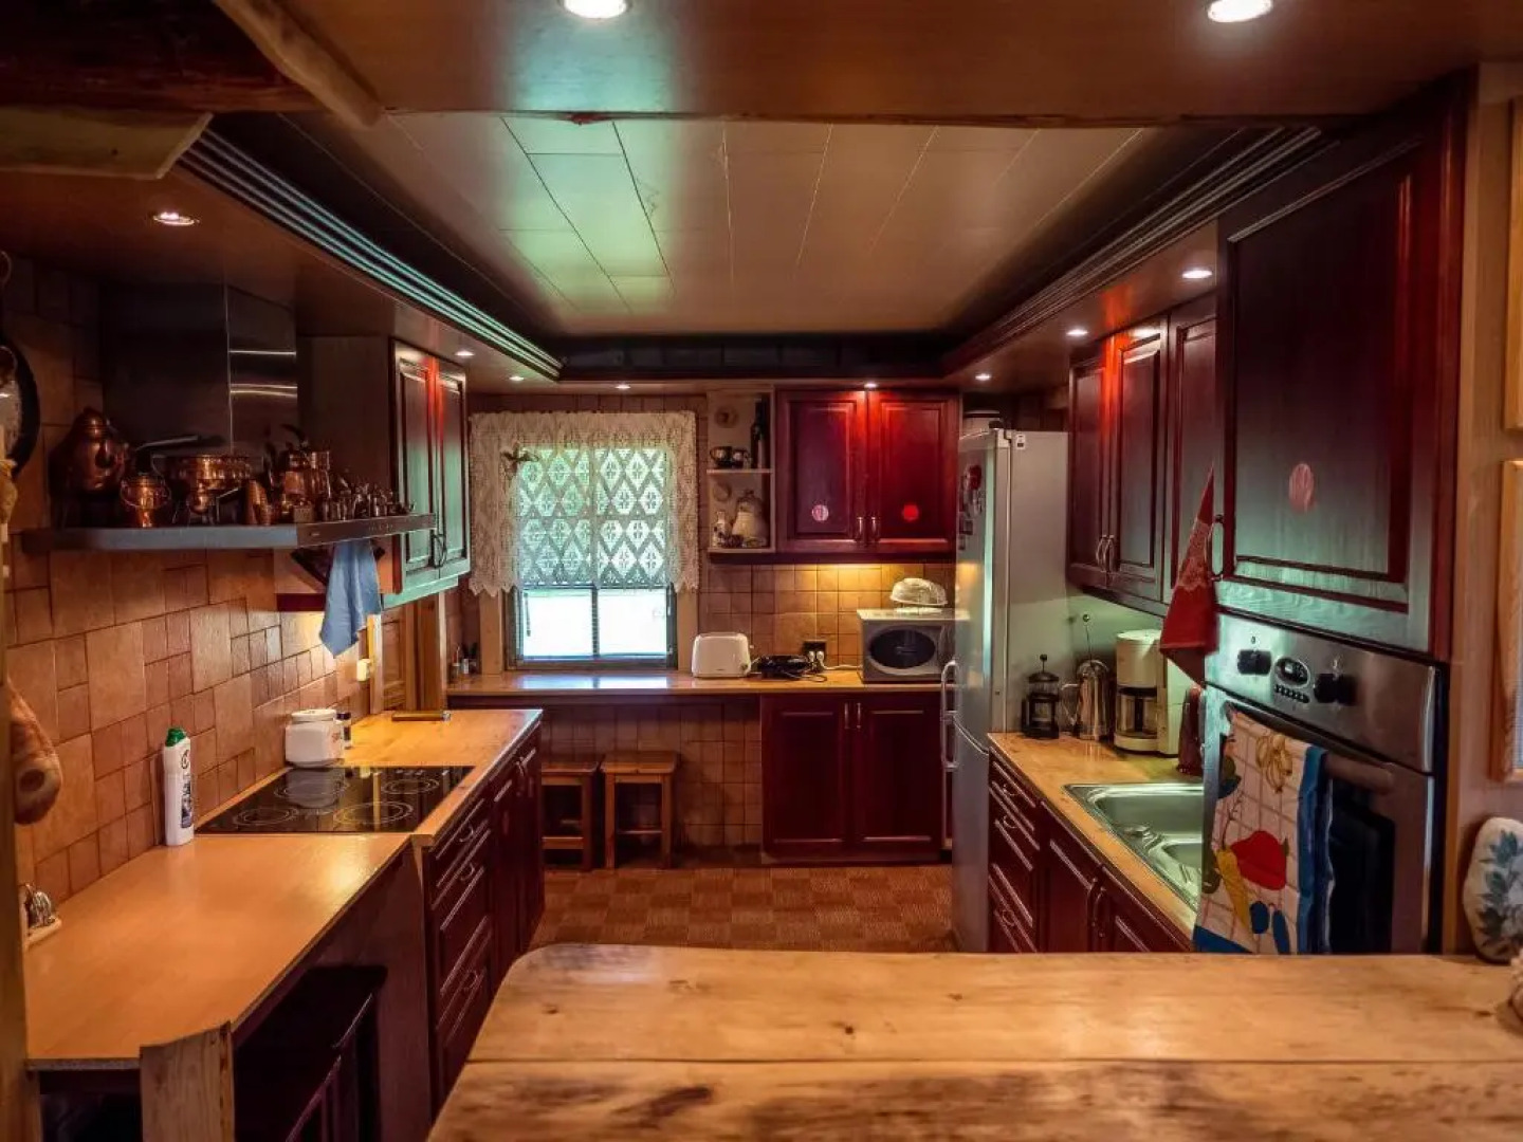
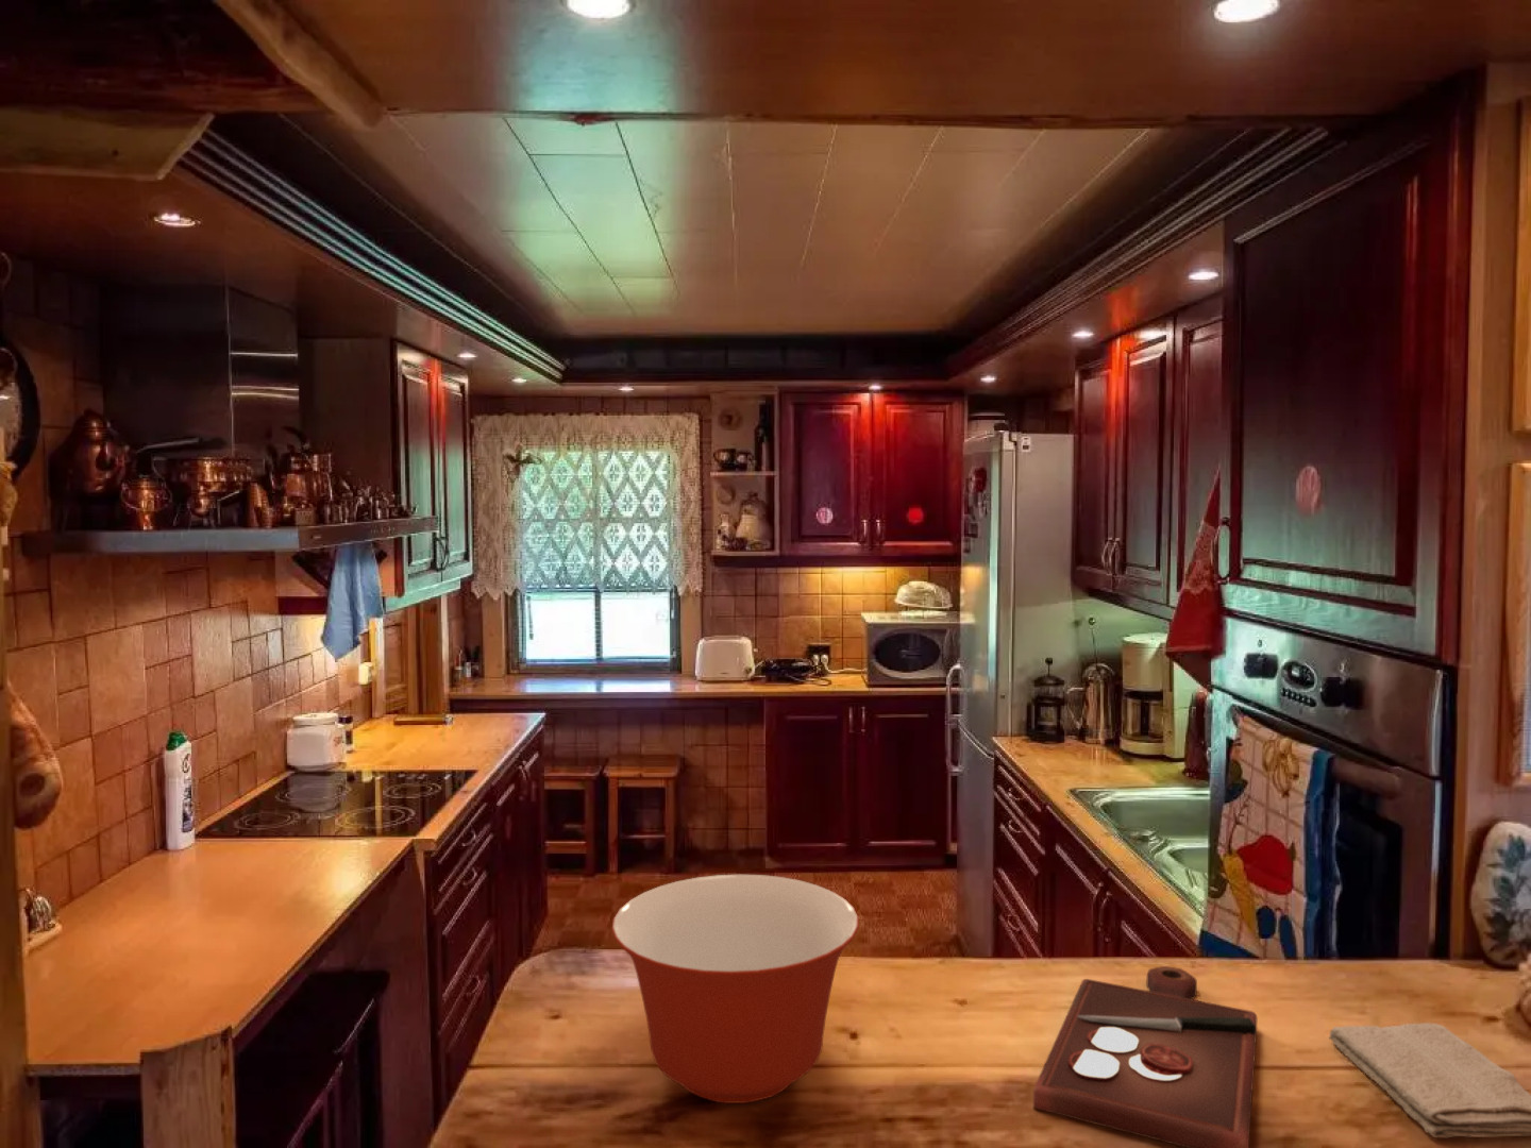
+ washcloth [1328,1021,1531,1138]
+ mixing bowl [610,874,860,1105]
+ cutting board [1032,965,1257,1148]
